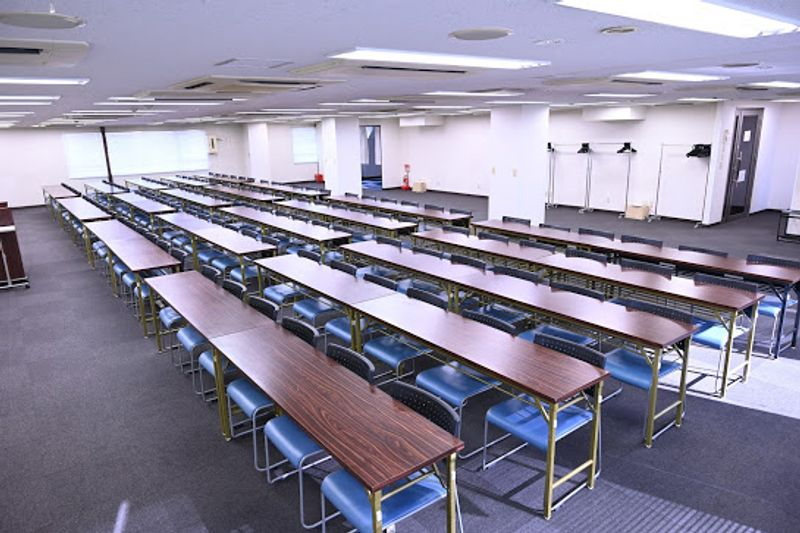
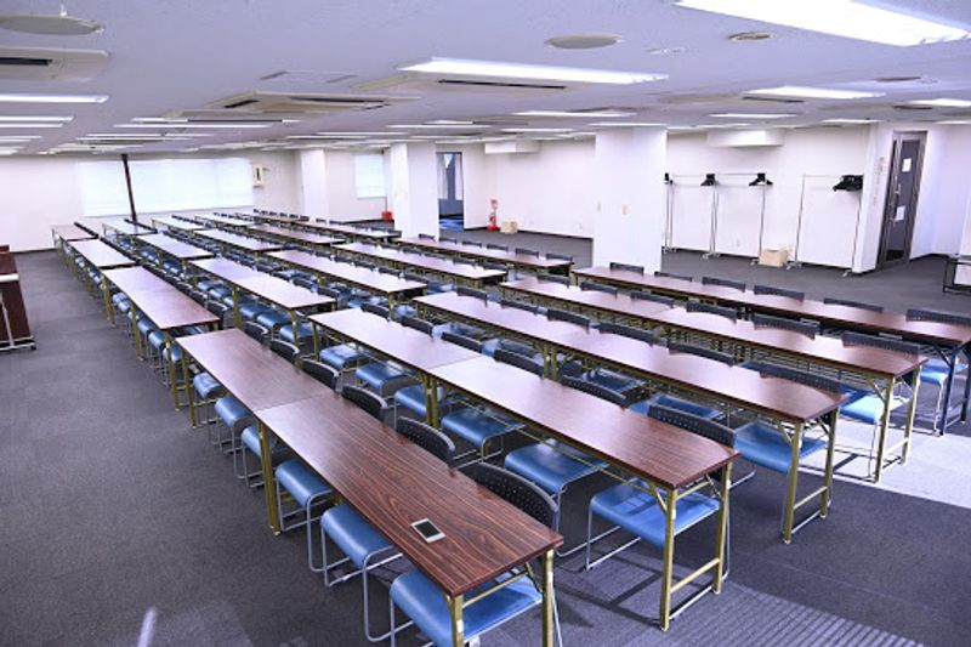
+ cell phone [410,517,447,545]
